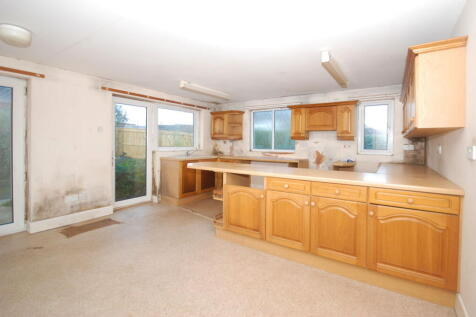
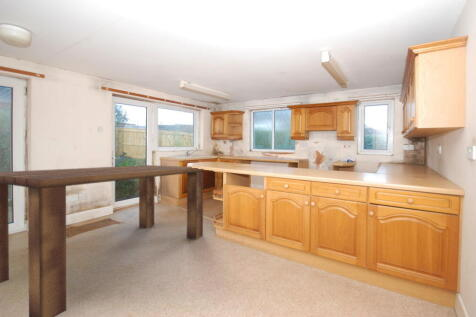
+ dining table [0,164,204,317]
